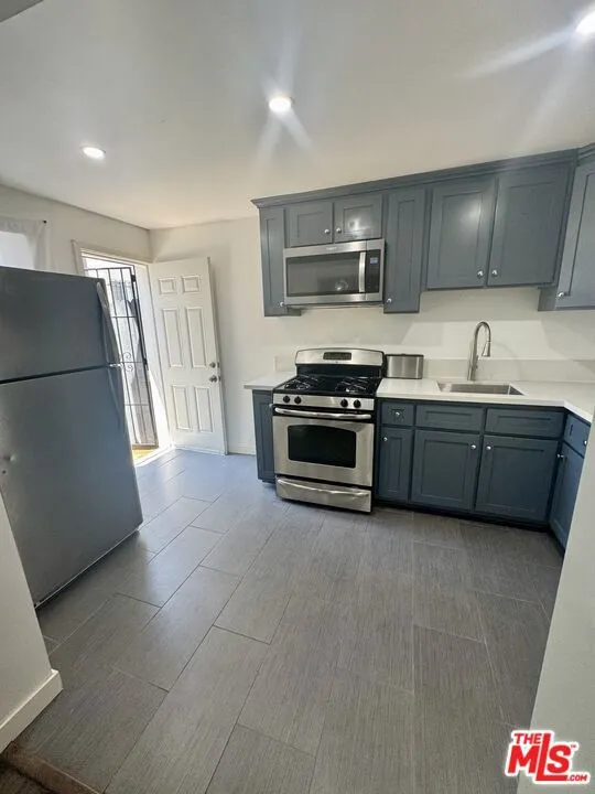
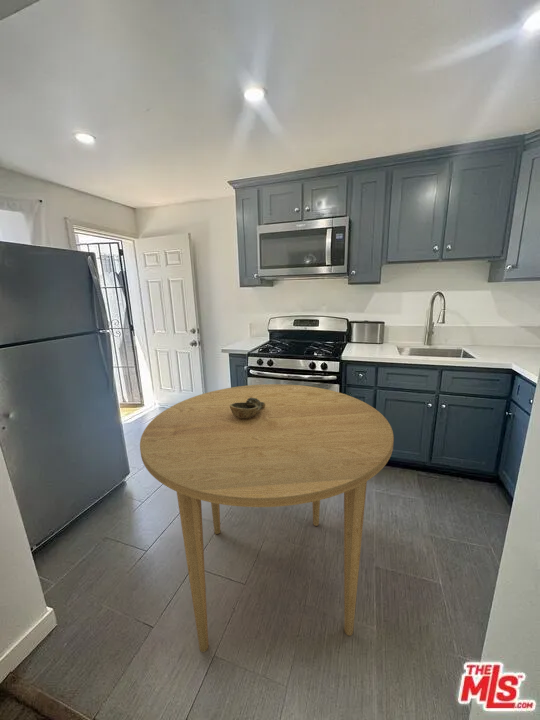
+ decorative bowl [230,398,265,419]
+ dining table [139,383,395,653]
